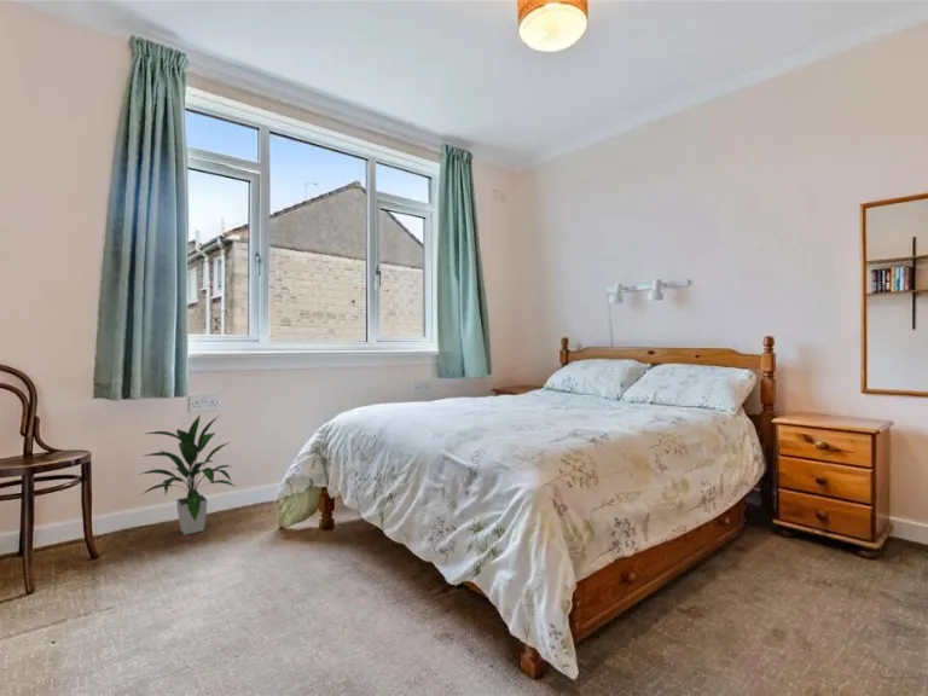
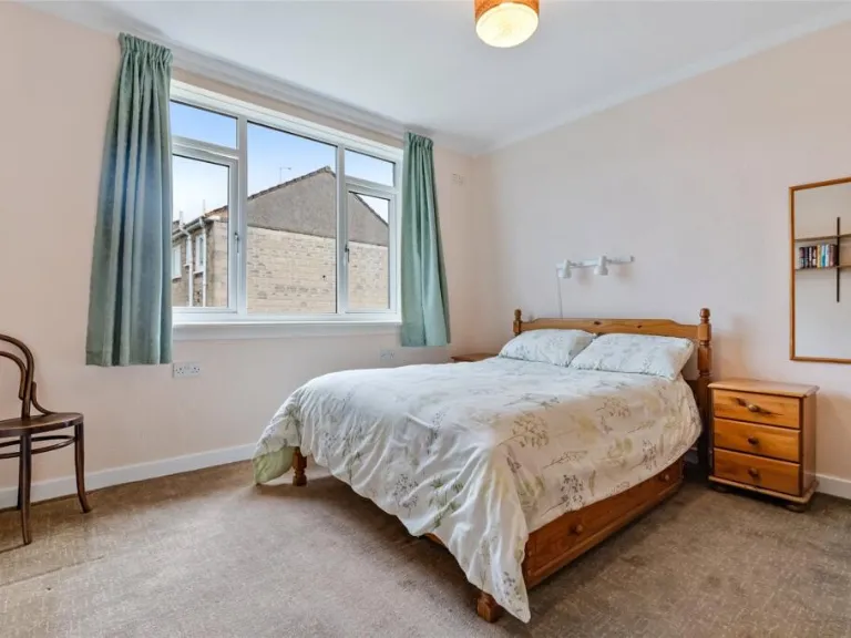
- indoor plant [138,412,236,536]
